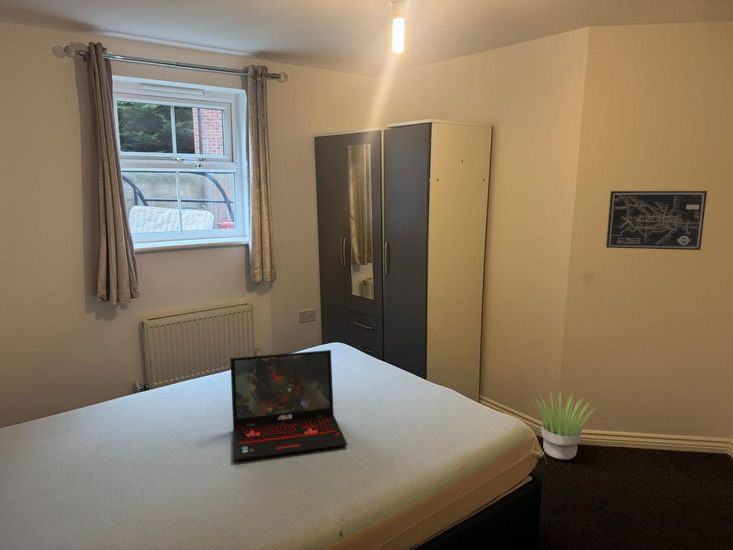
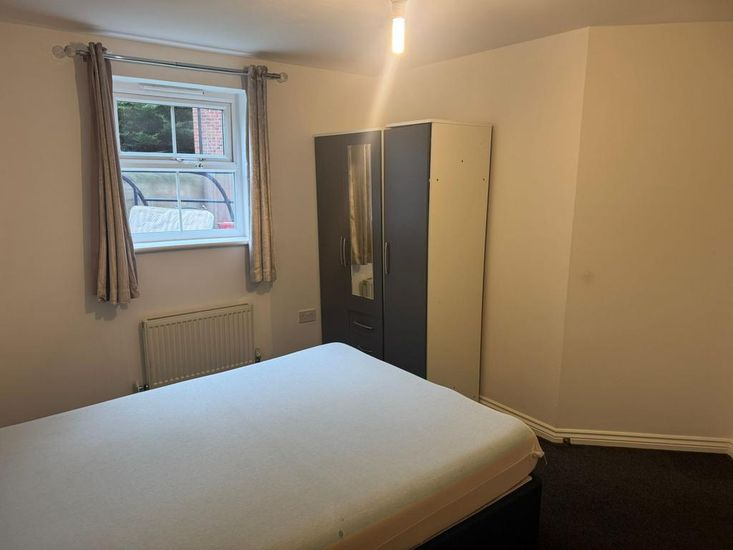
- wall art [605,190,708,251]
- potted plant [529,391,598,461]
- laptop [229,349,348,462]
